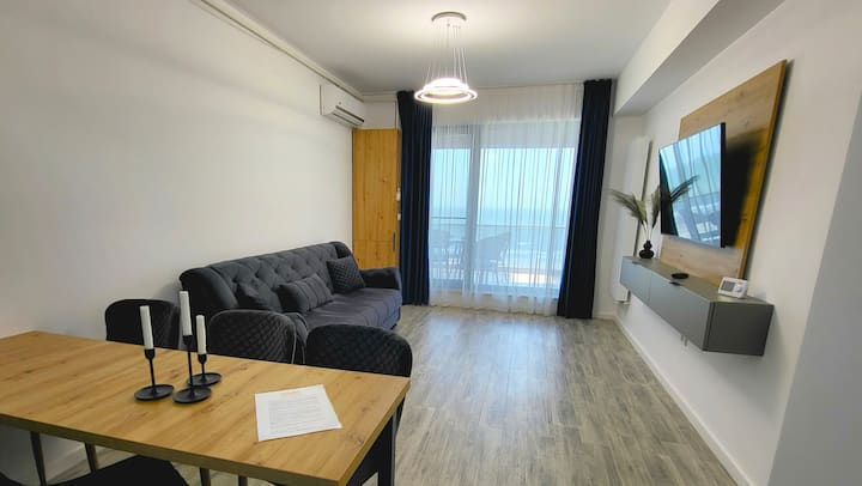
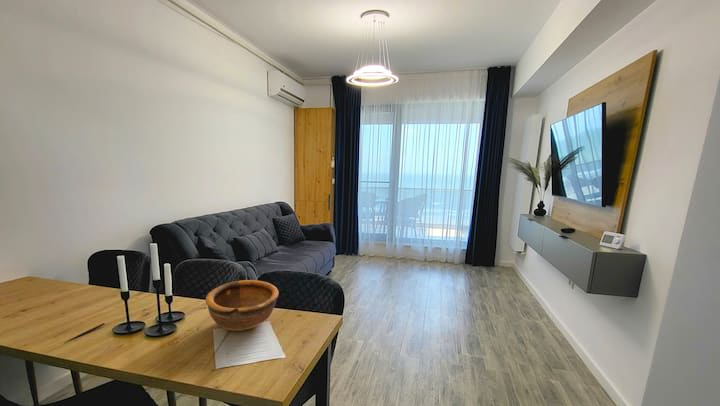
+ pen [64,322,106,344]
+ bowl [205,279,280,332]
